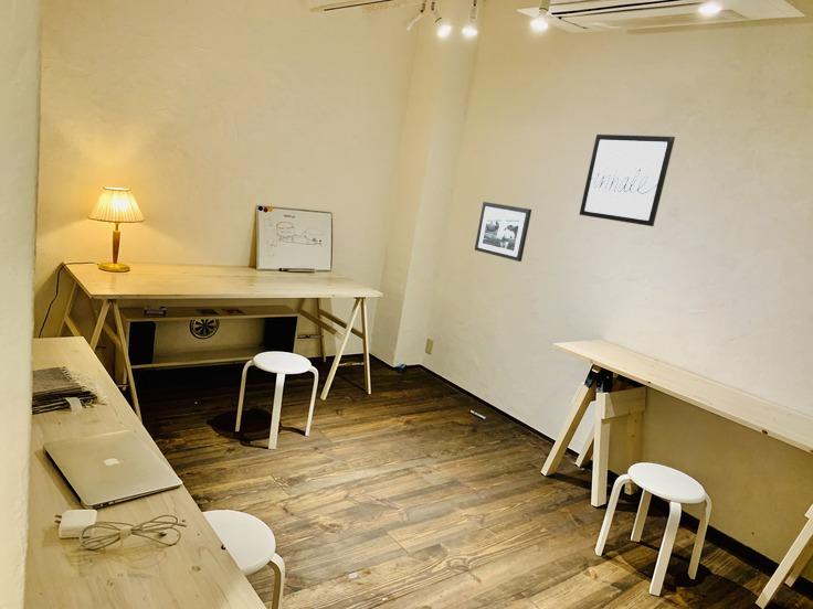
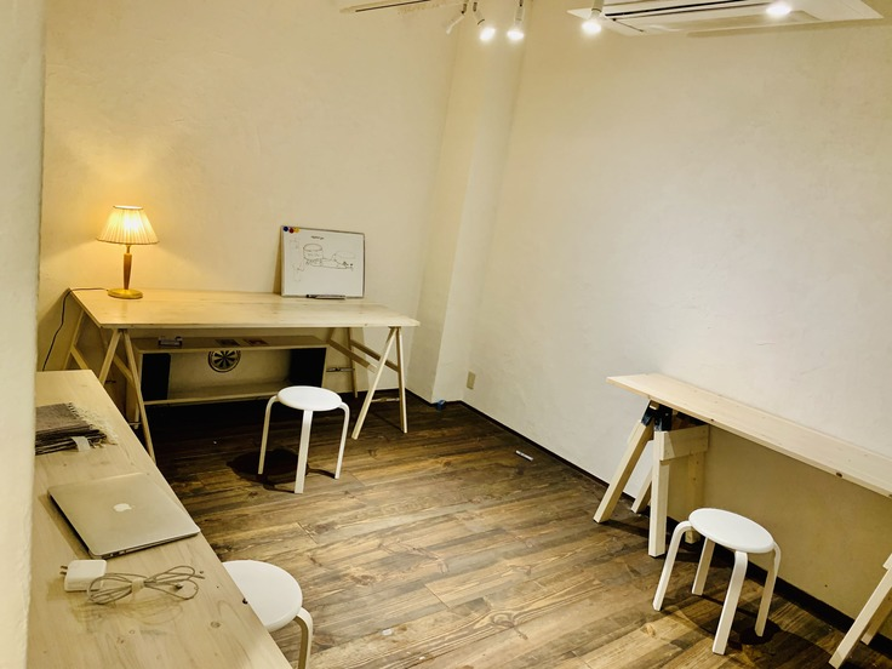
- picture frame [474,201,532,263]
- wall art [578,133,676,227]
